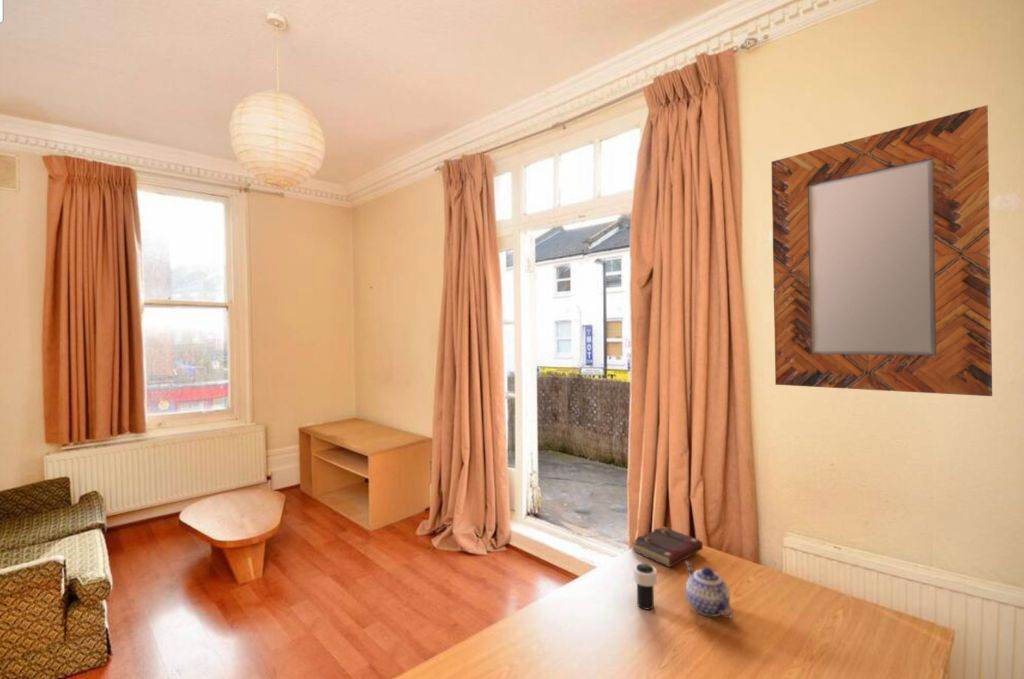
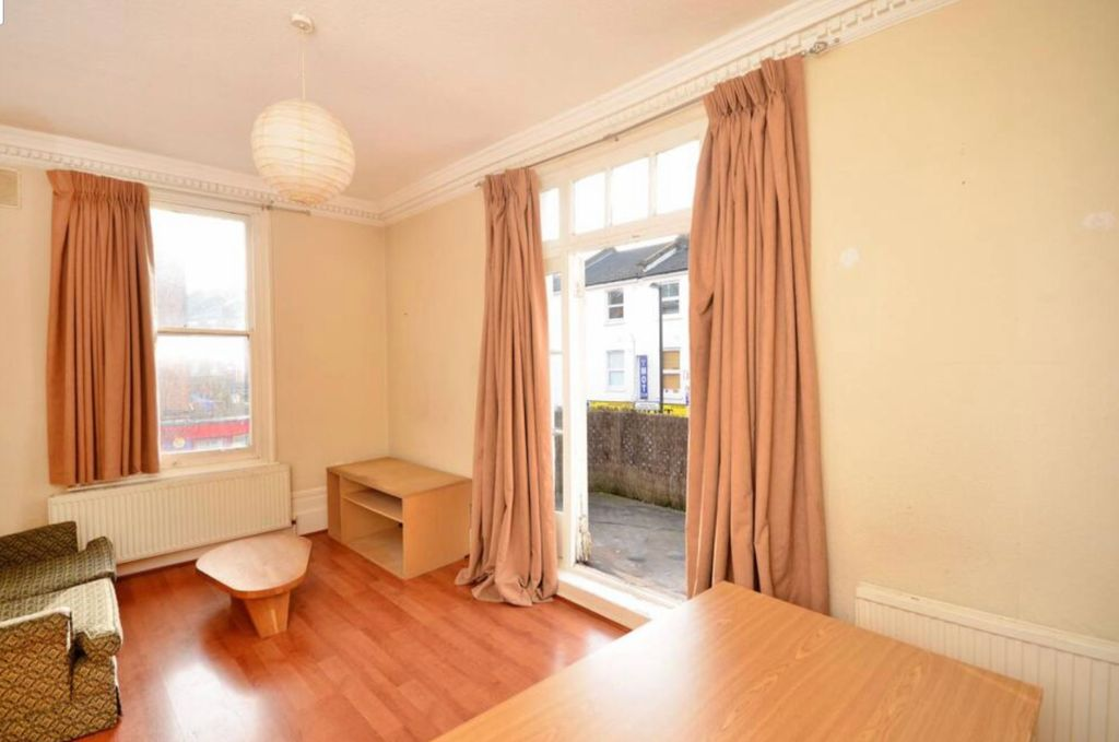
- book [630,526,704,568]
- cup [632,563,658,611]
- home mirror [771,104,993,397]
- teapot [685,561,734,620]
